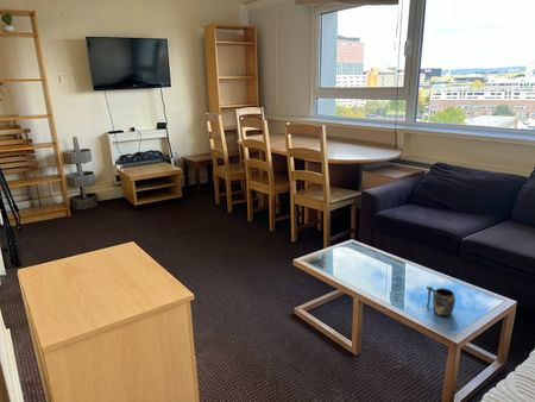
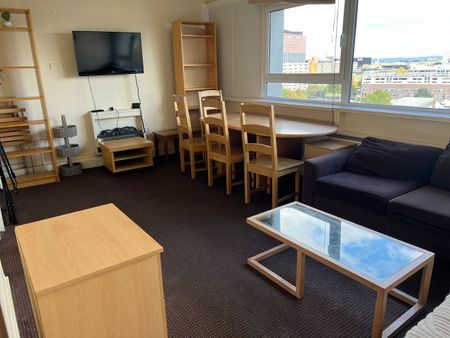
- mug [426,285,457,318]
